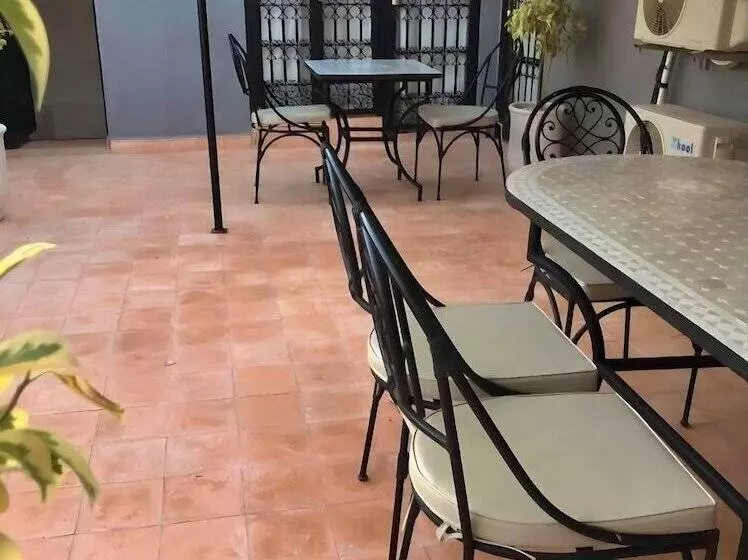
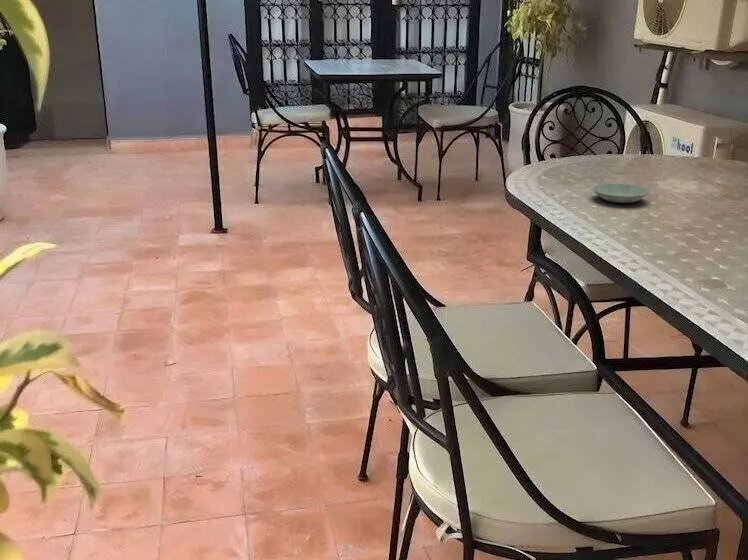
+ saucer [592,183,650,204]
